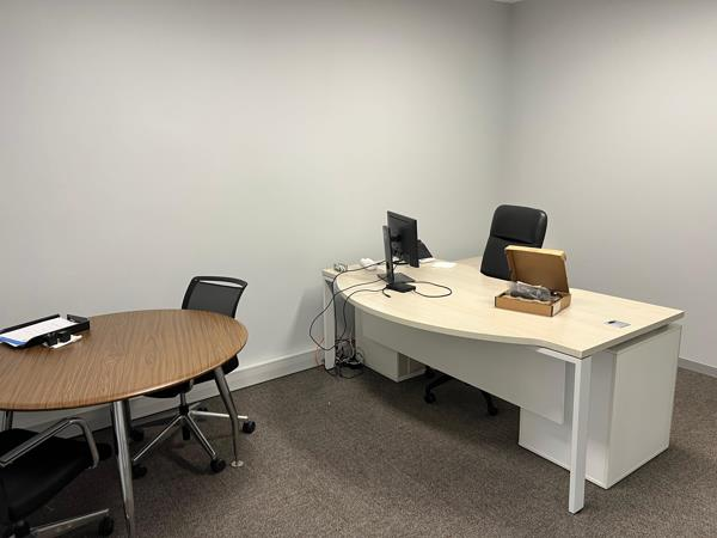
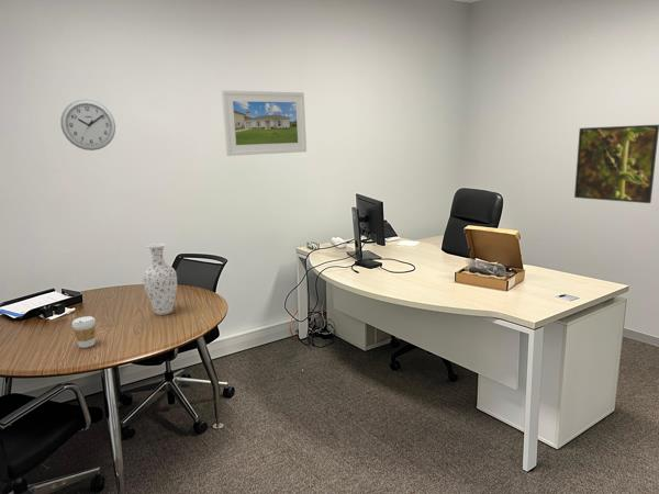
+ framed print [573,124,659,204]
+ coffee cup [71,315,97,349]
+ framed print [221,89,308,157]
+ vase [142,243,178,316]
+ wall clock [59,99,116,151]
